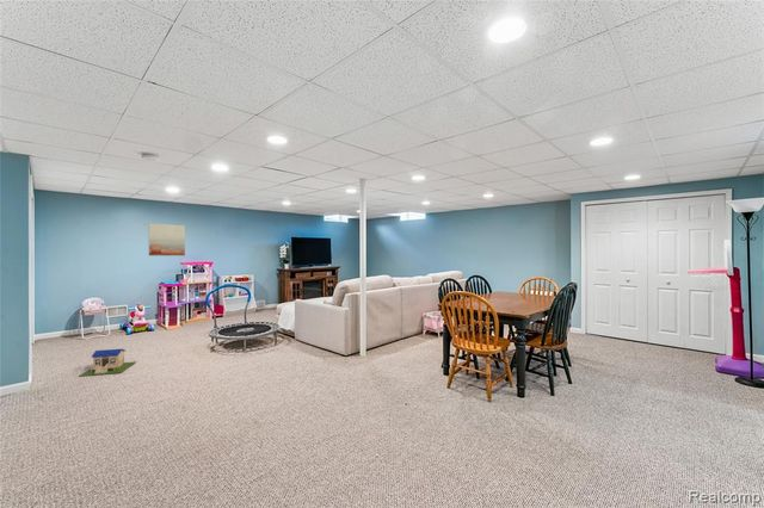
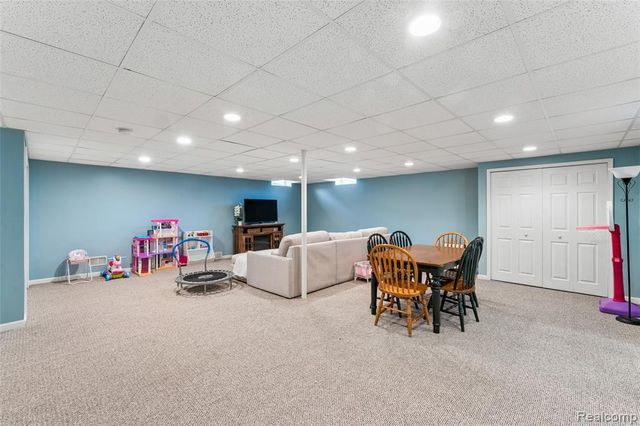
- wall art [148,223,186,256]
- toy house [78,348,137,378]
